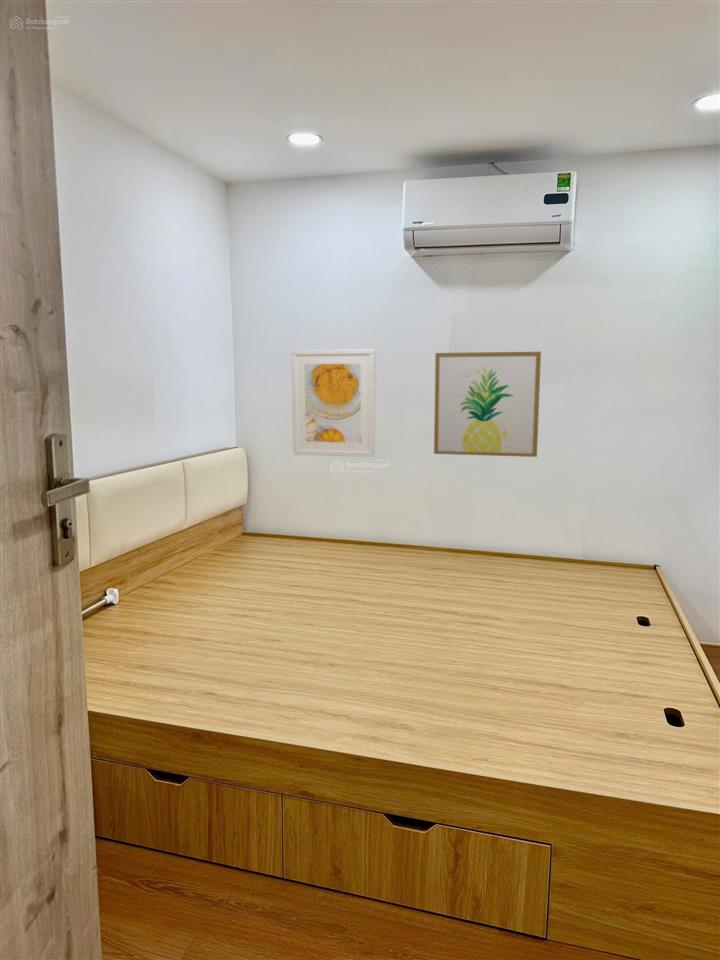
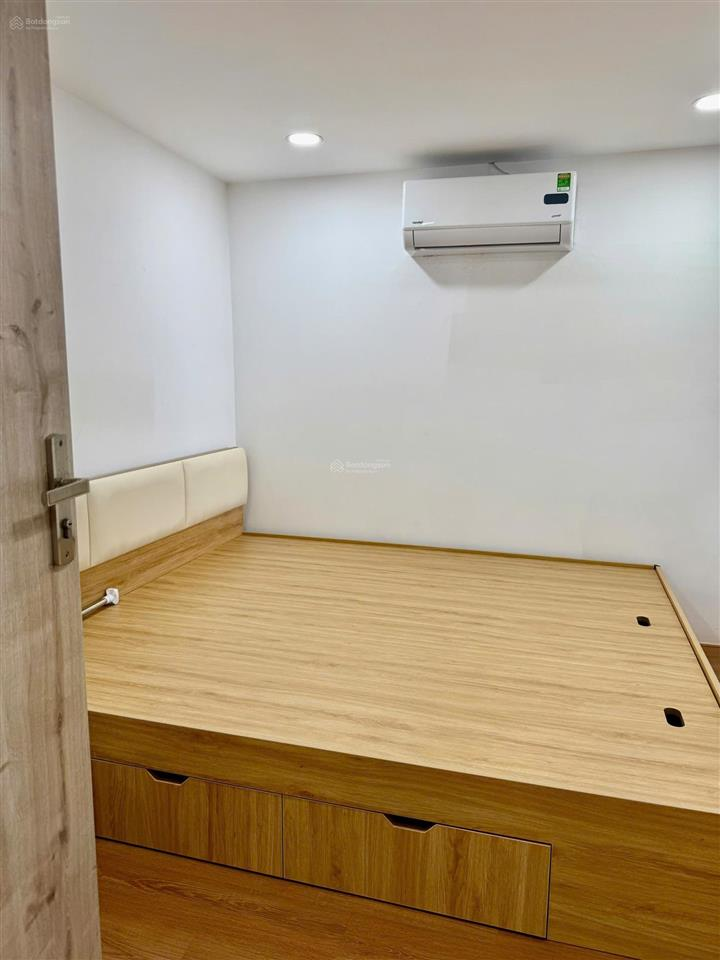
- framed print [290,348,376,458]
- wall art [433,351,542,458]
